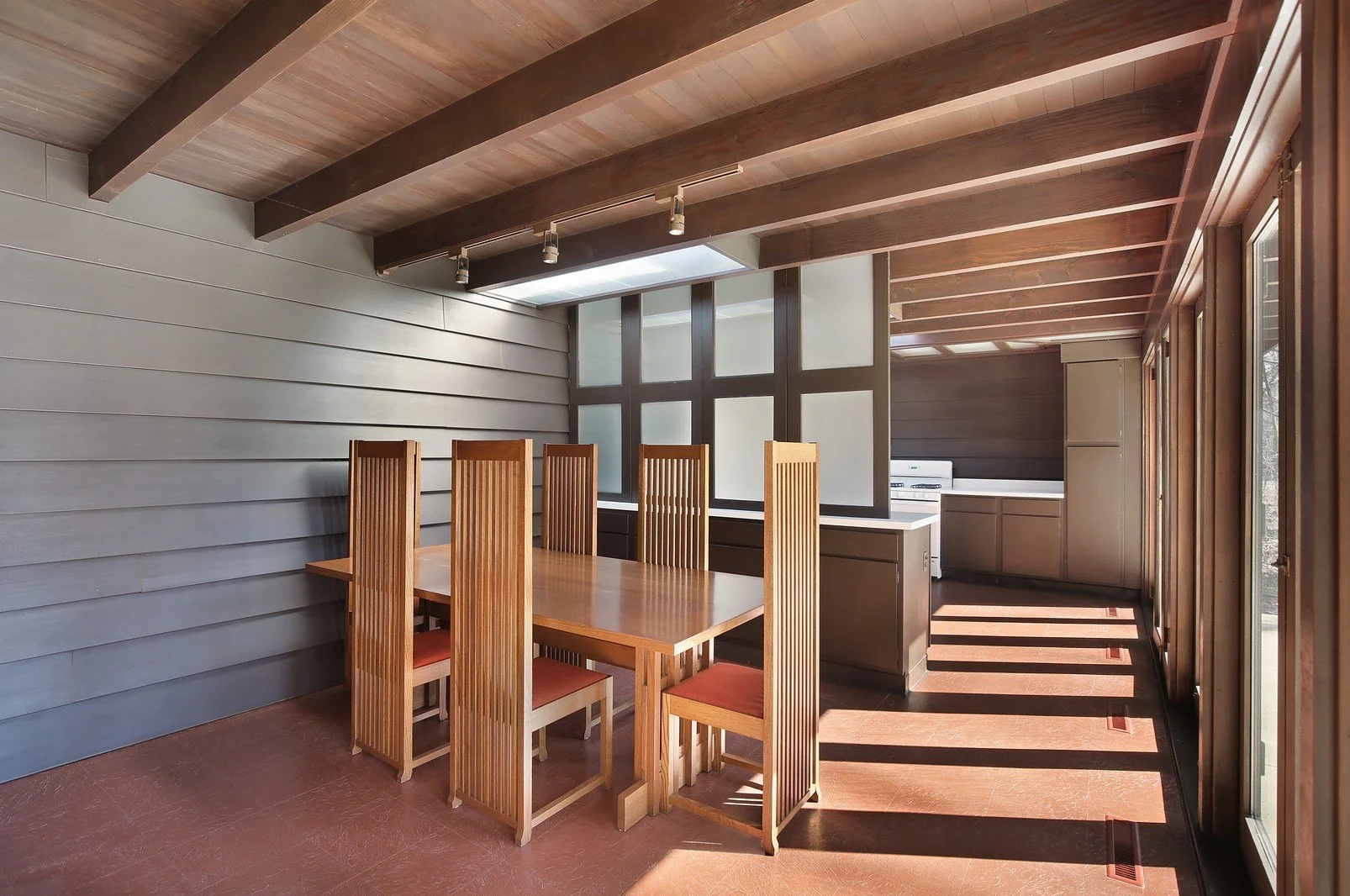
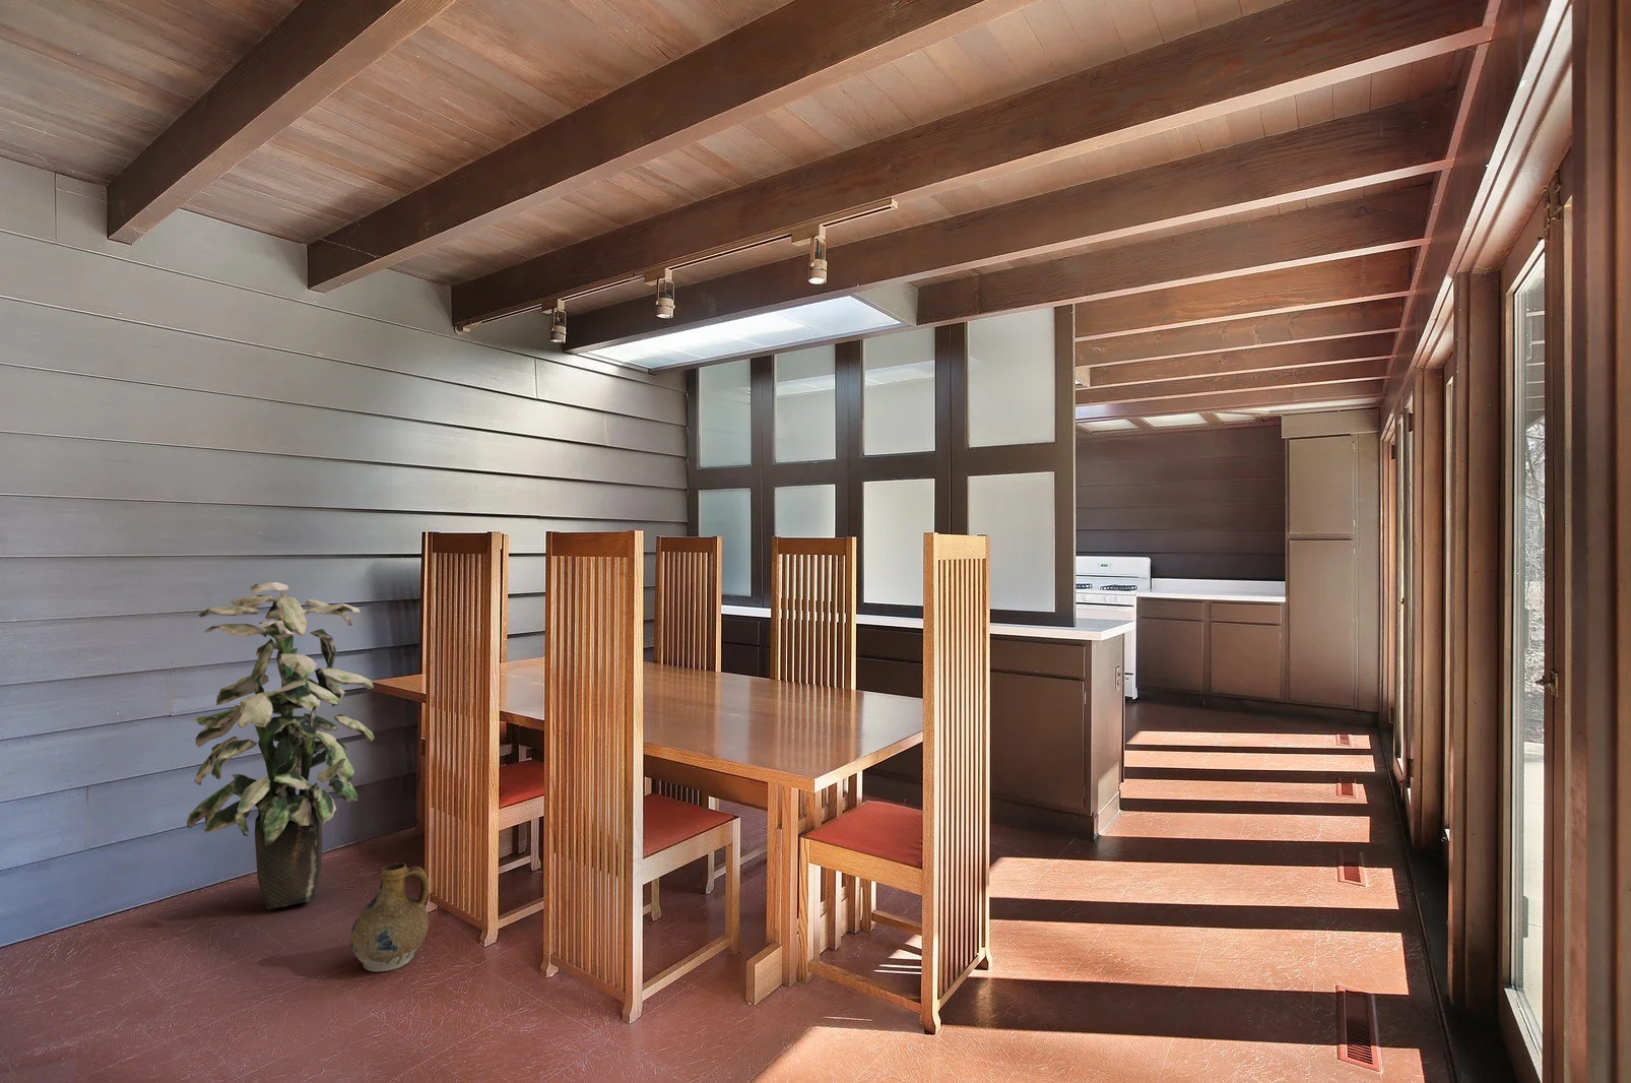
+ indoor plant [186,581,375,910]
+ ceramic jug [349,862,430,972]
